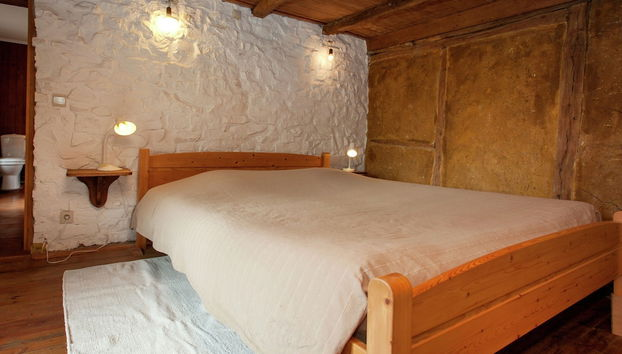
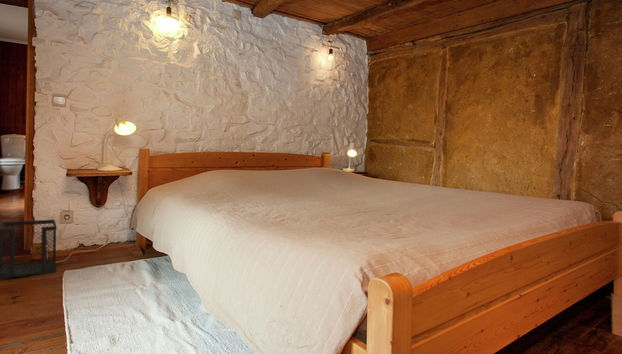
+ wastebasket [0,219,58,280]
